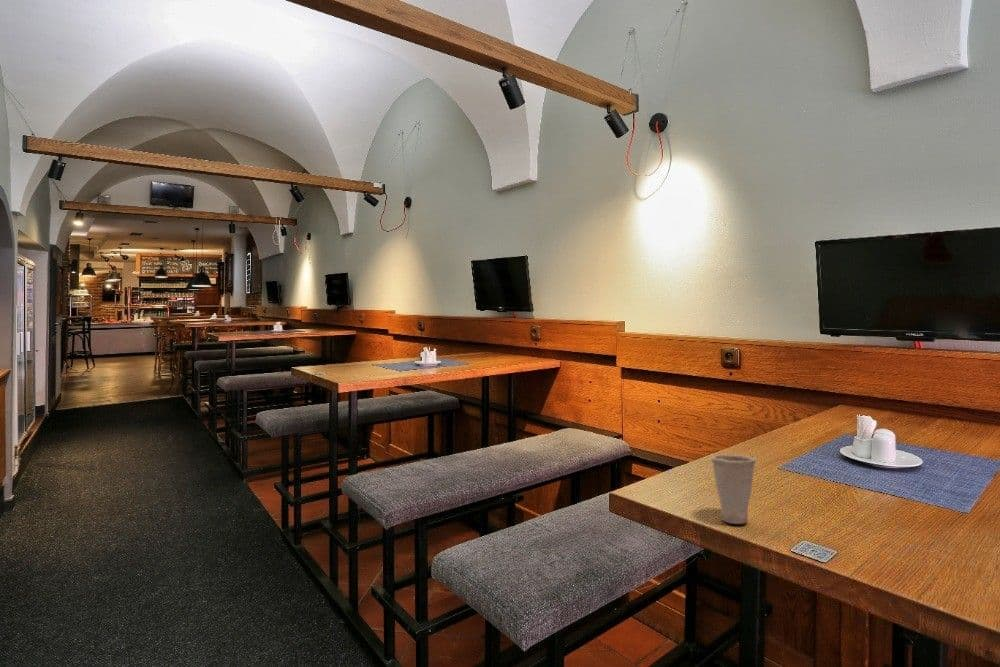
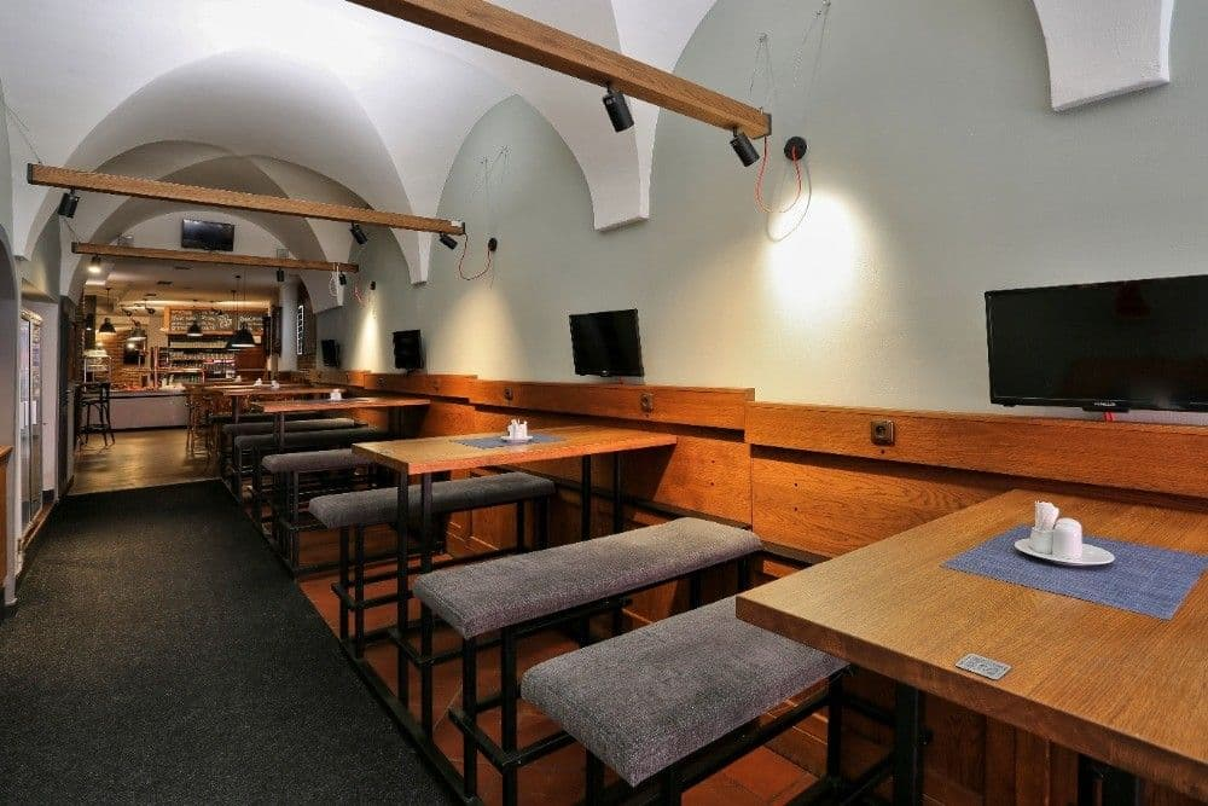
- cup [710,454,757,525]
